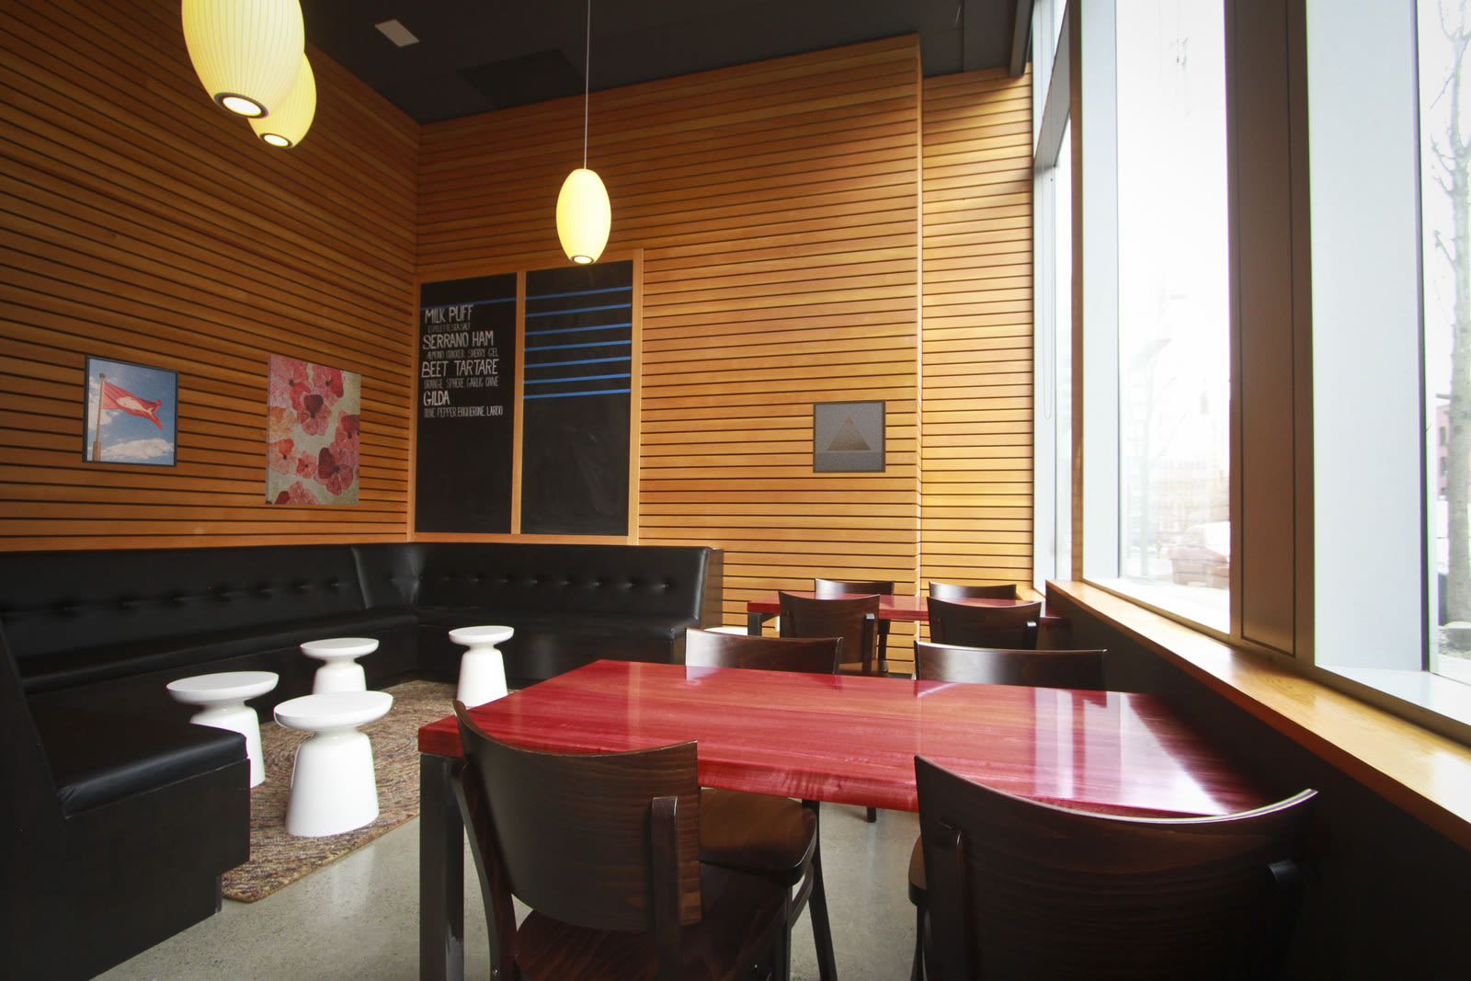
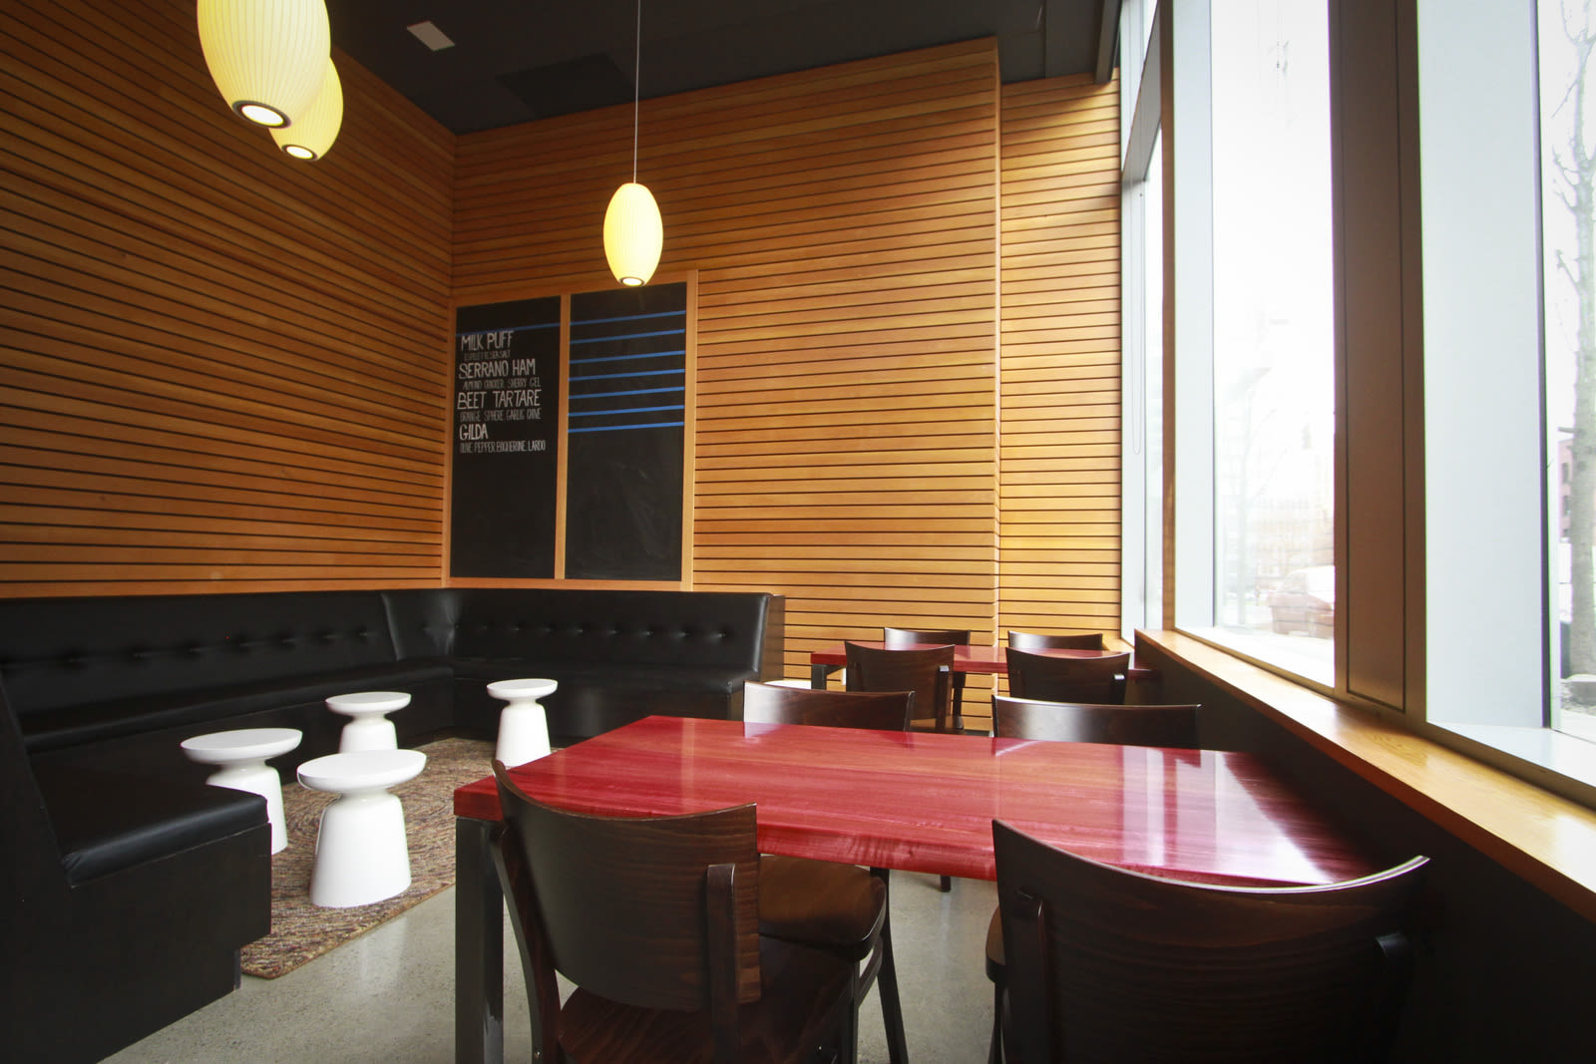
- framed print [81,354,181,469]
- wall art [264,354,362,506]
- wall art [812,399,888,474]
